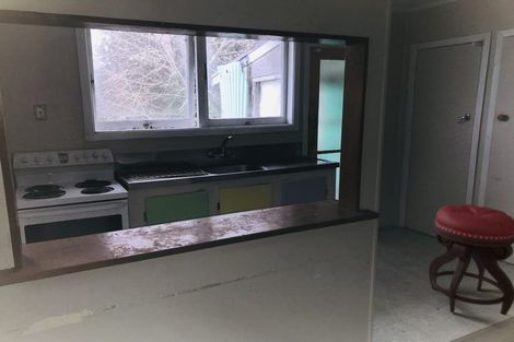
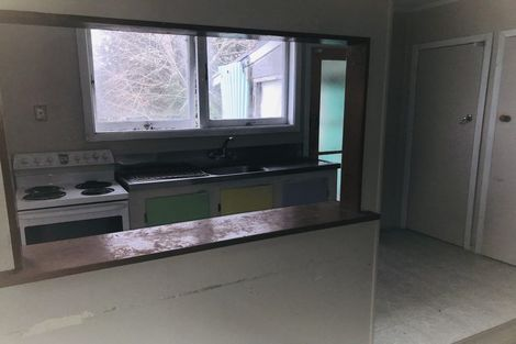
- stool [428,203,514,316]
